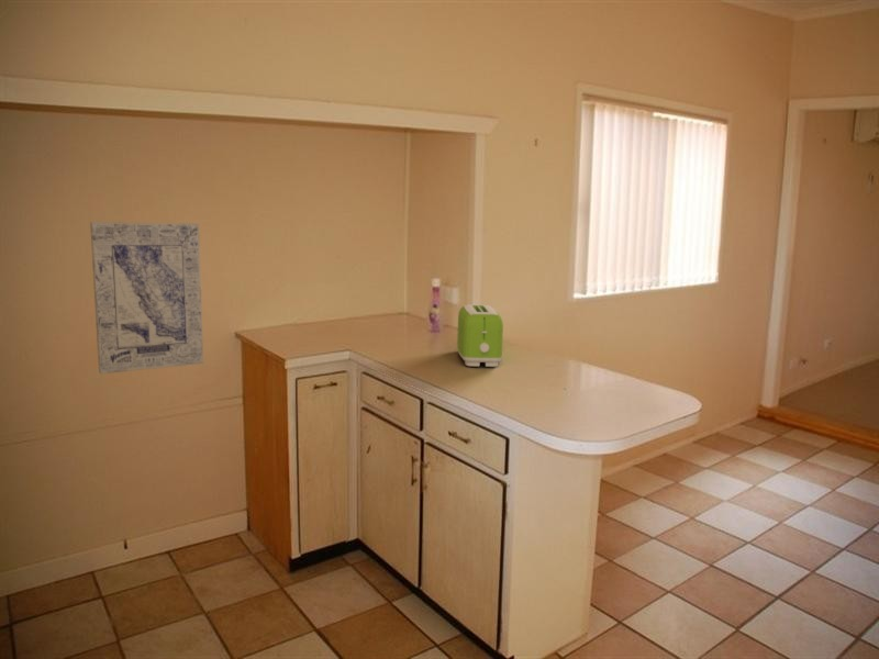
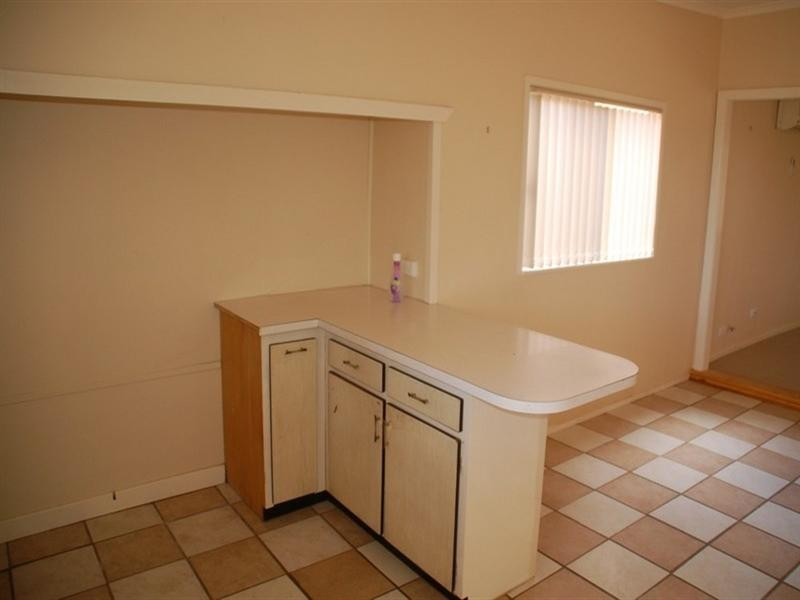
- wall art [89,221,204,375]
- toaster [456,304,504,368]
